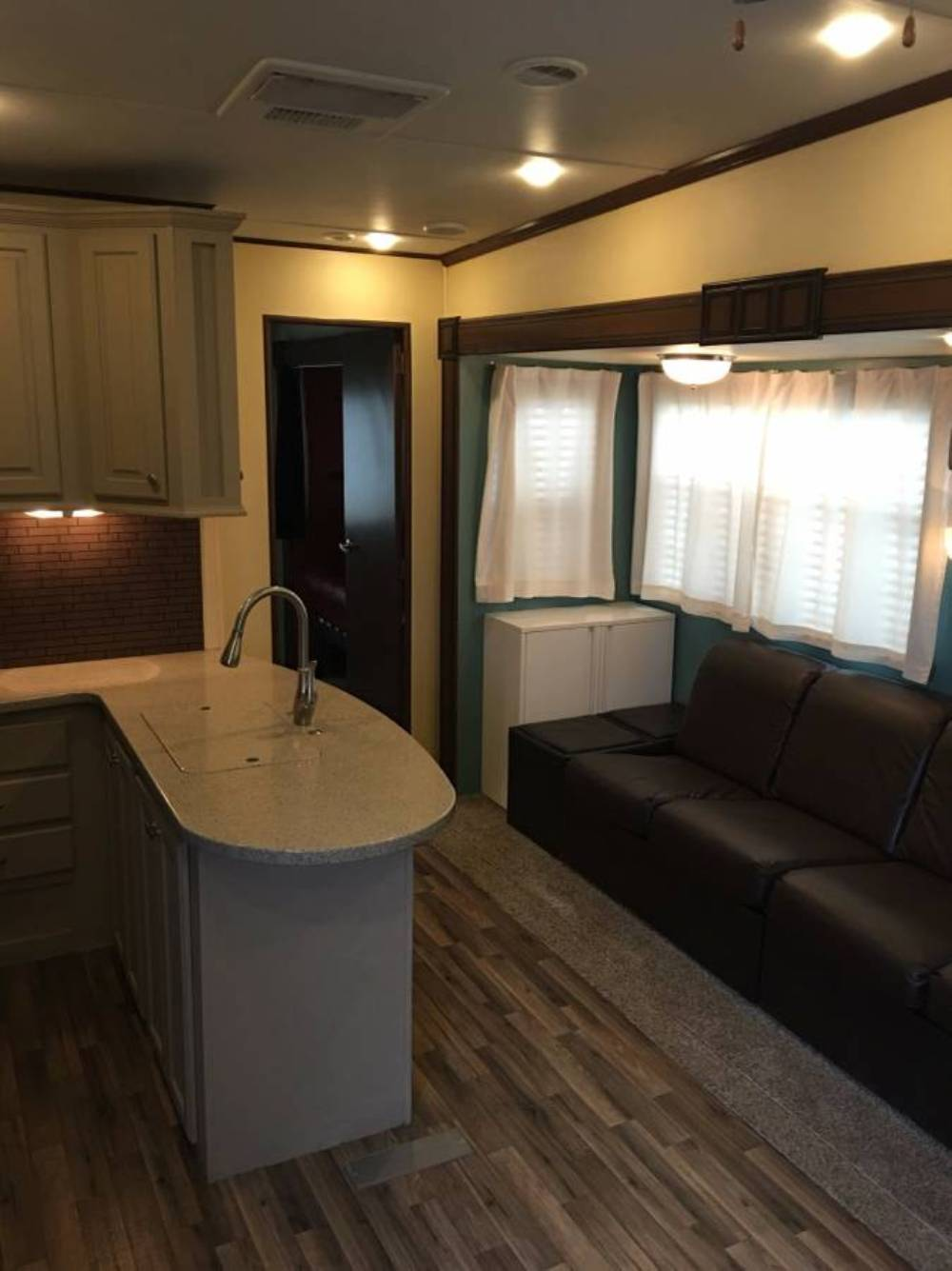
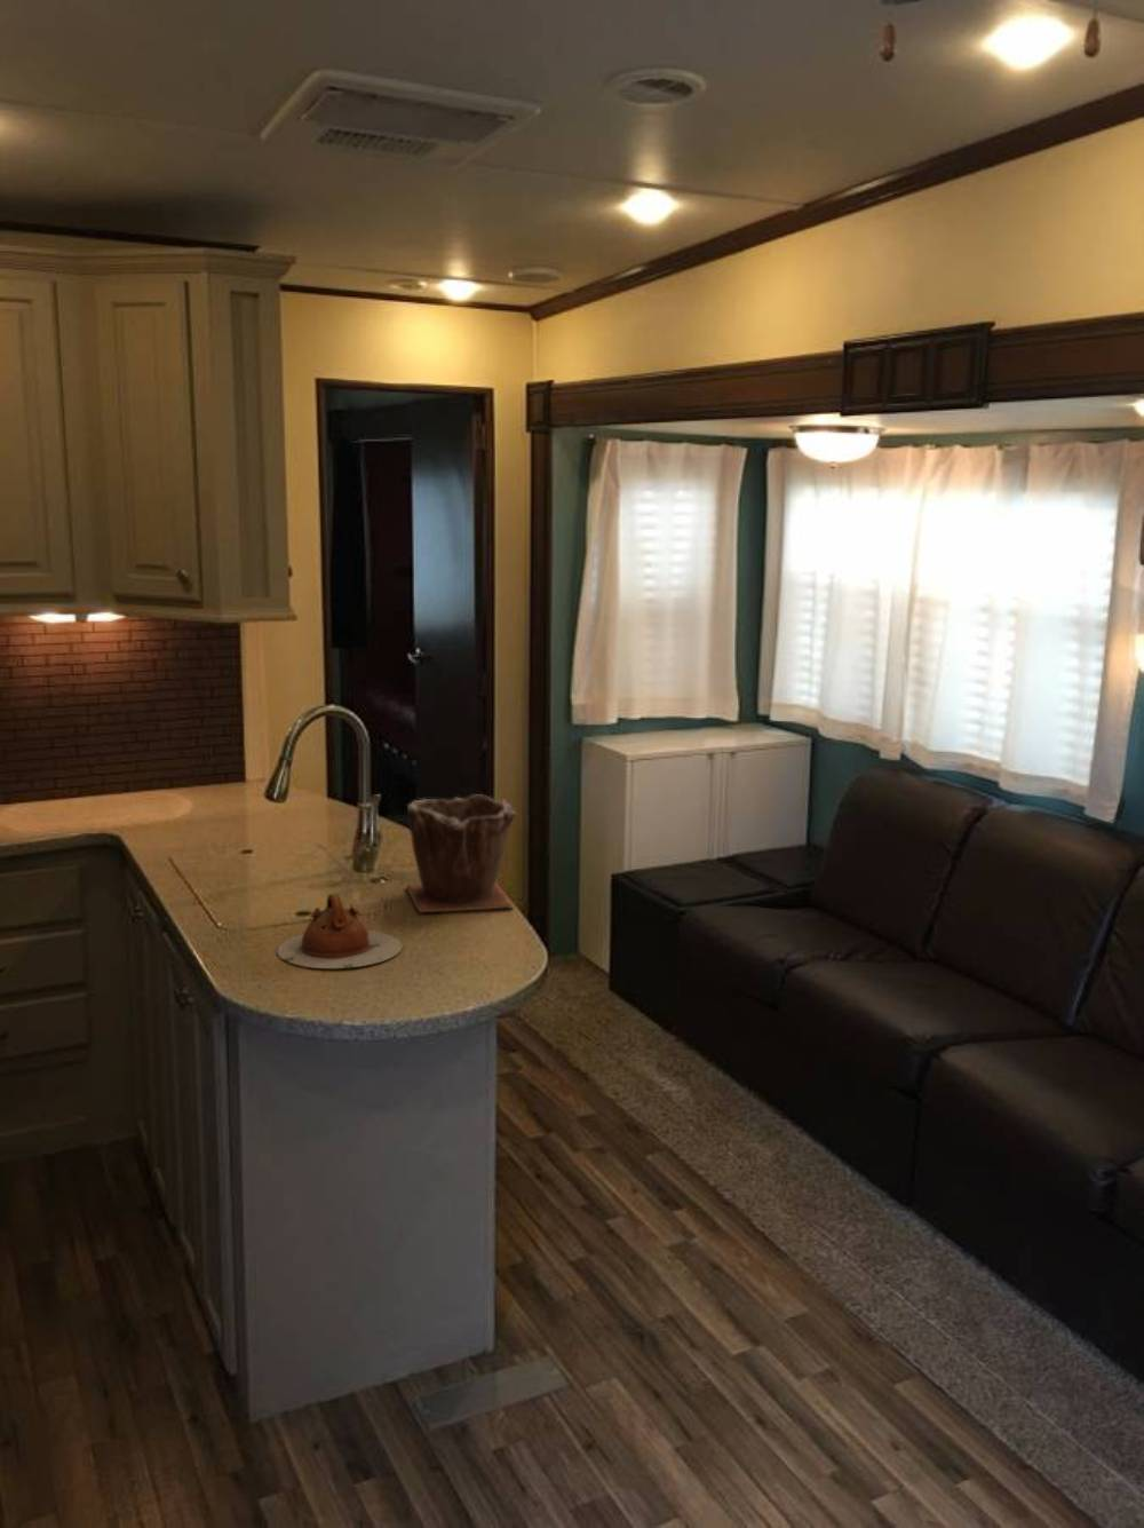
+ teapot [275,893,403,969]
+ plant pot [405,793,517,914]
